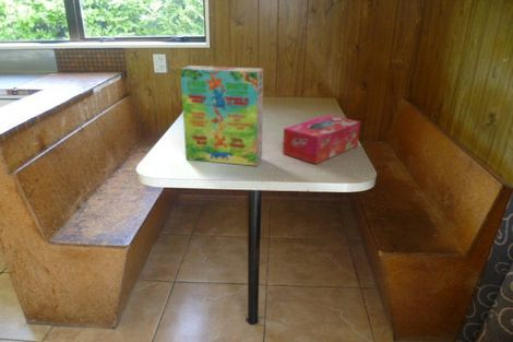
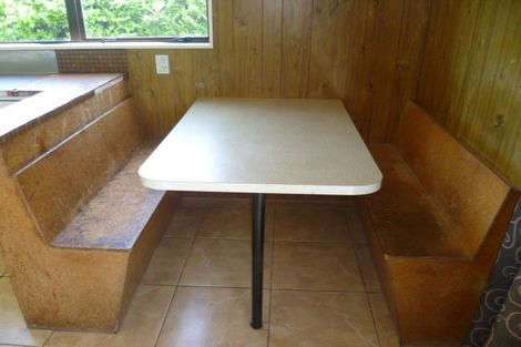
- cereal box [179,64,264,167]
- tissue box [282,114,361,165]
